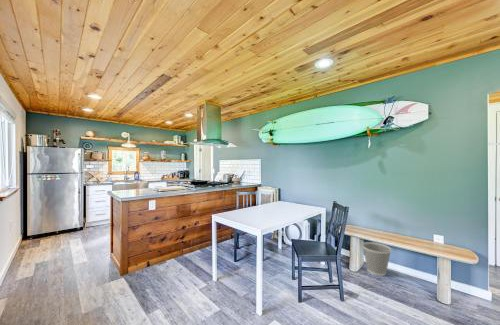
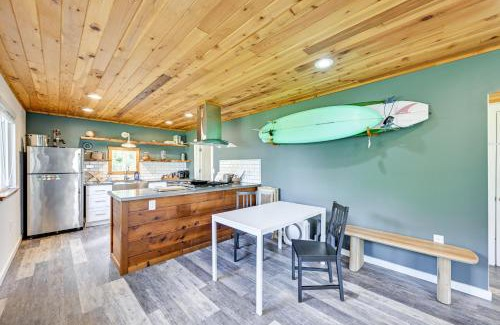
- wastebasket [361,241,392,277]
